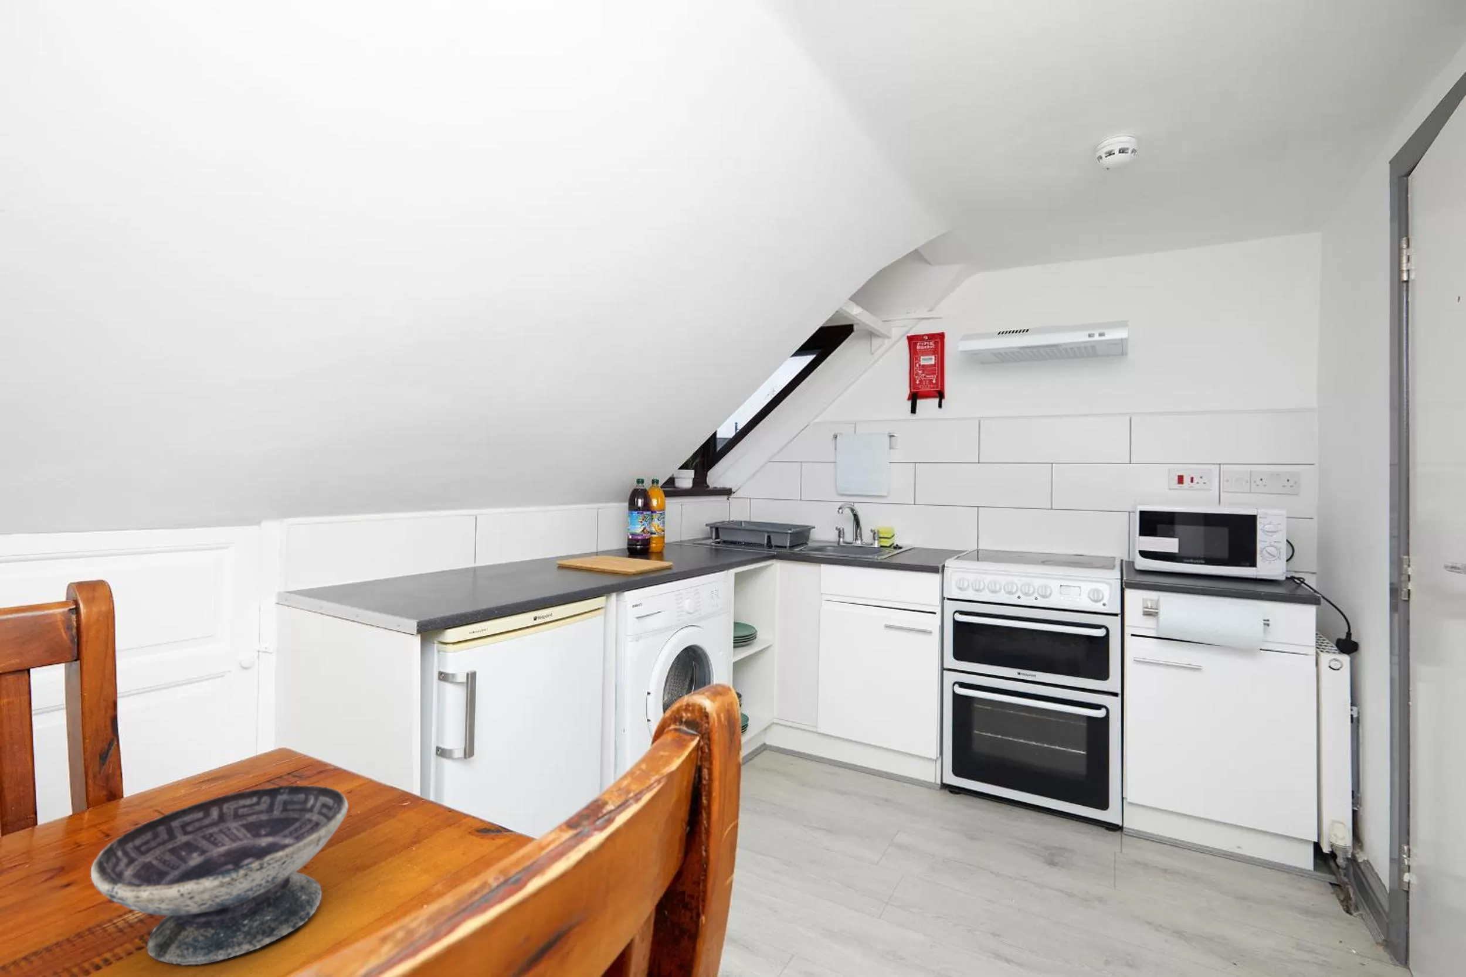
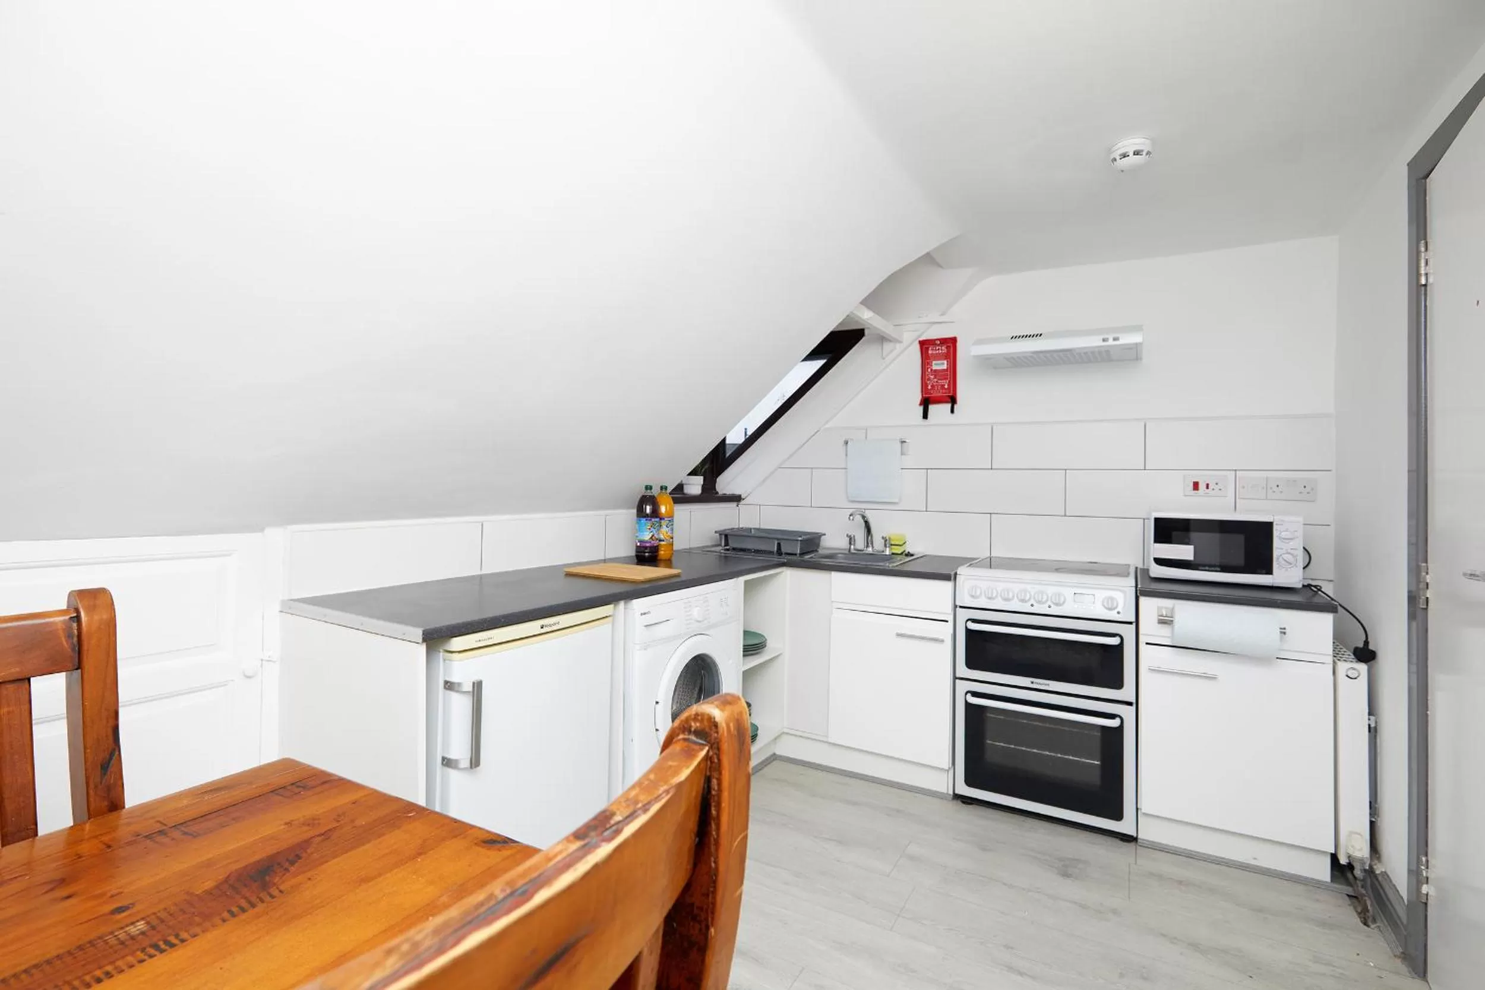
- bowl [91,785,349,966]
